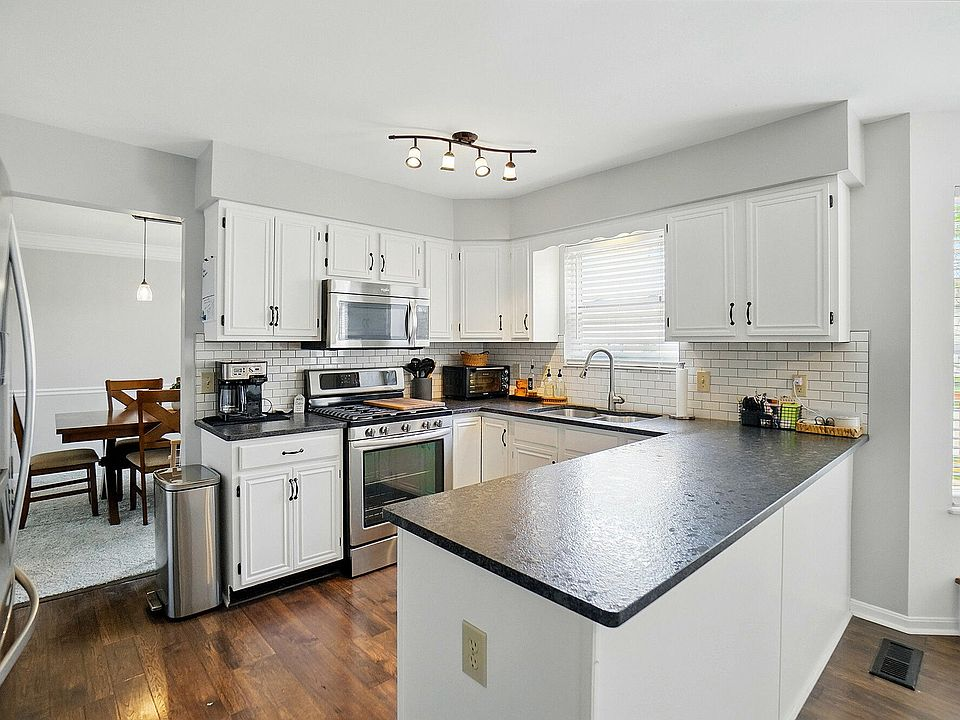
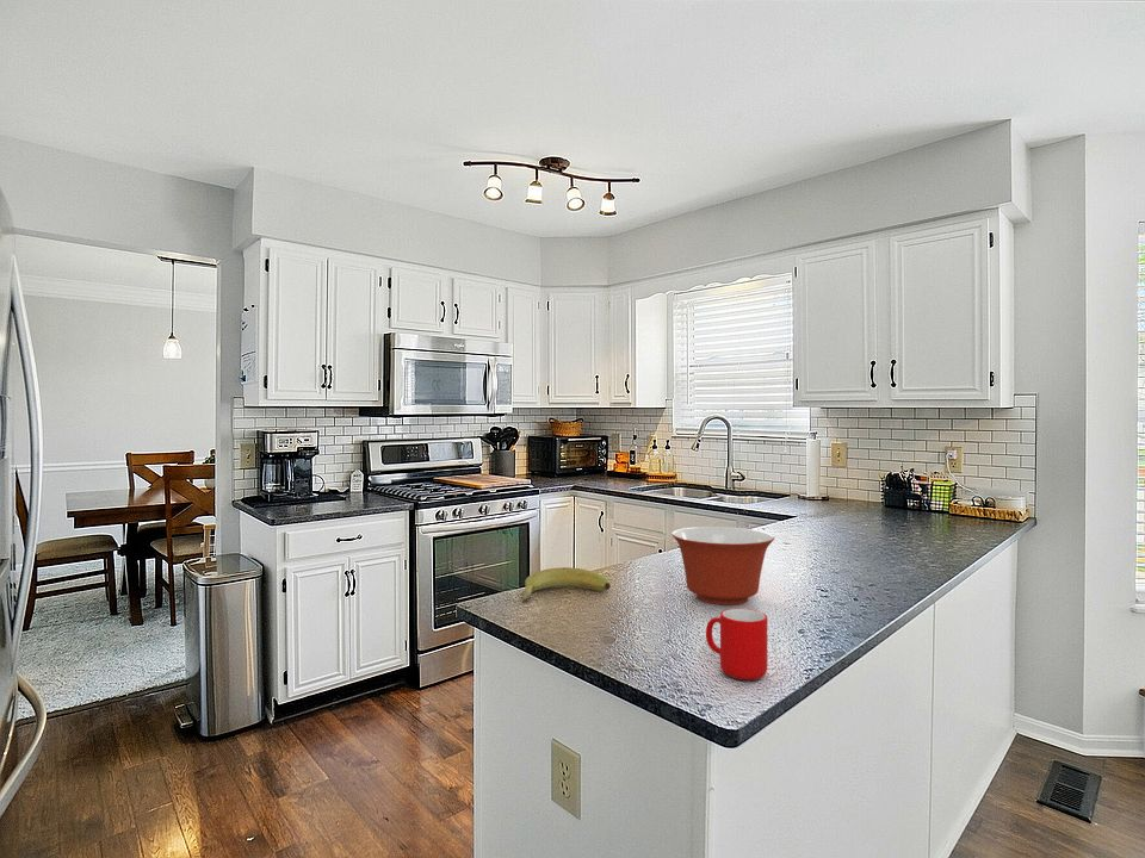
+ mixing bowl [670,526,775,605]
+ cup [705,608,768,680]
+ banana [521,566,612,603]
